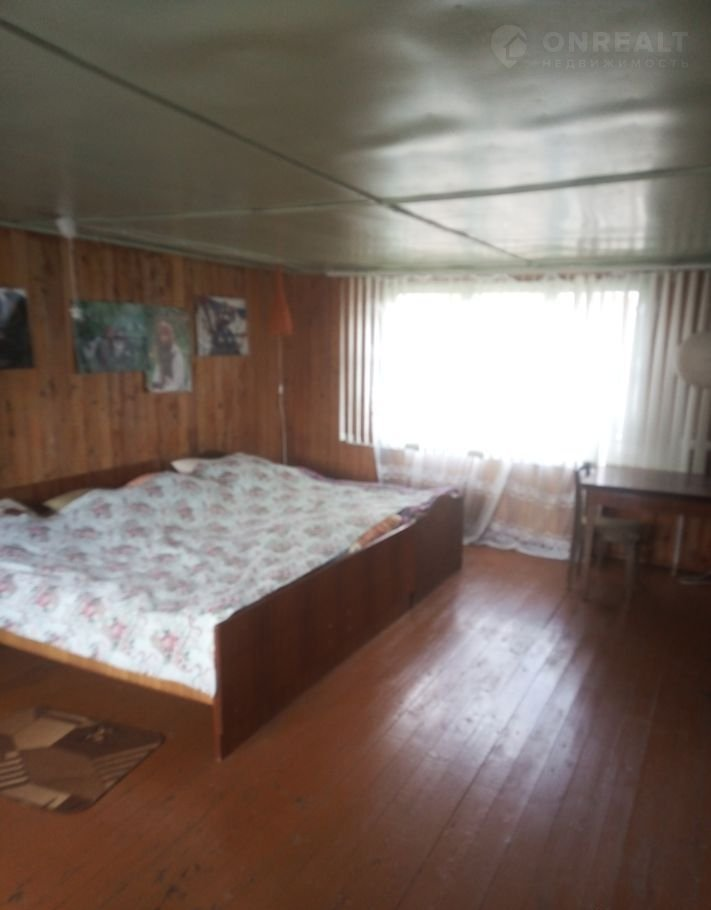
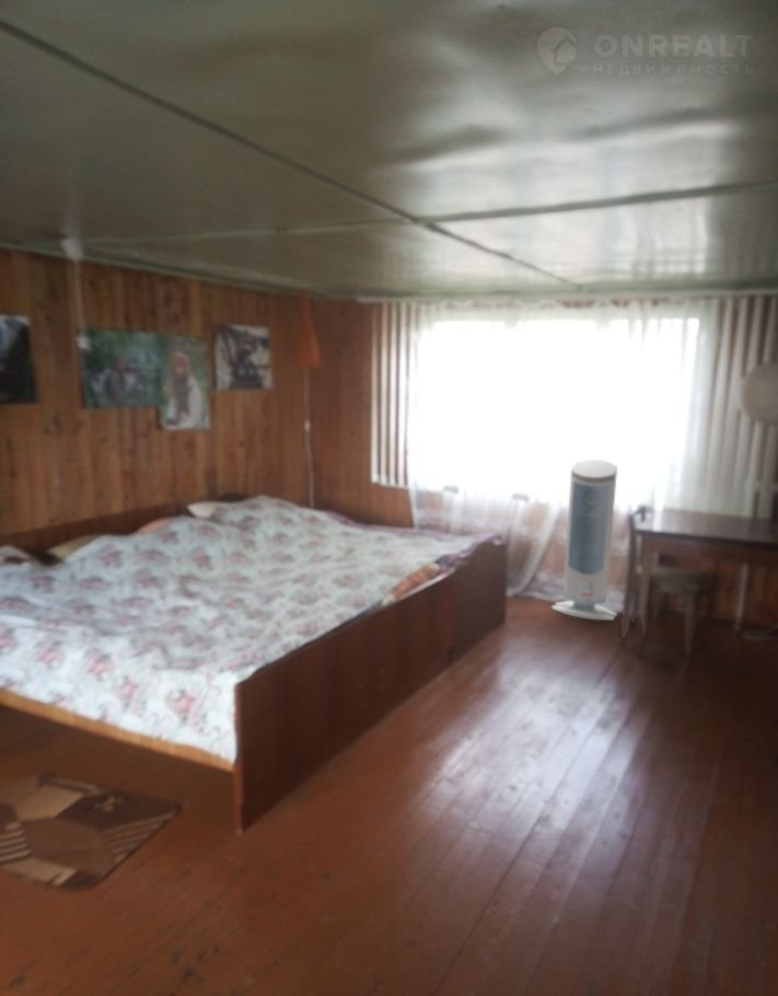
+ air purifier [550,459,618,622]
